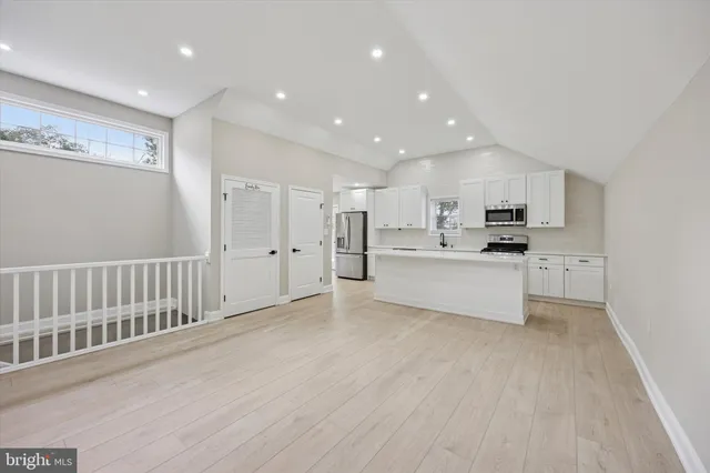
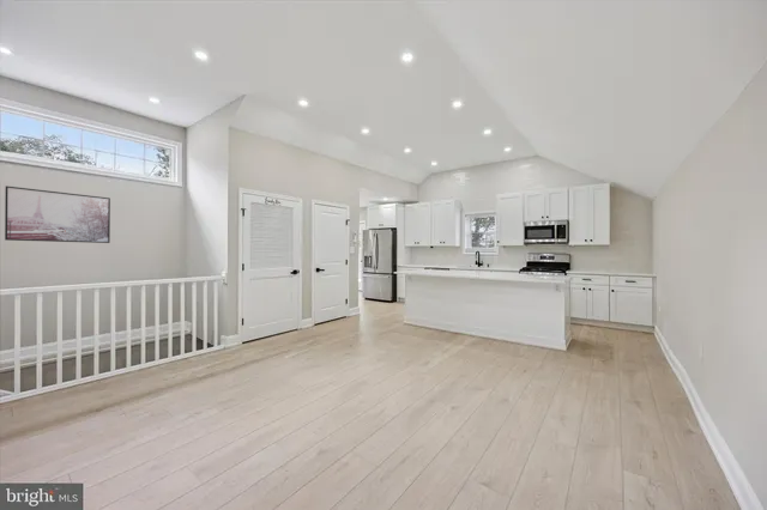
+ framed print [4,184,111,244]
